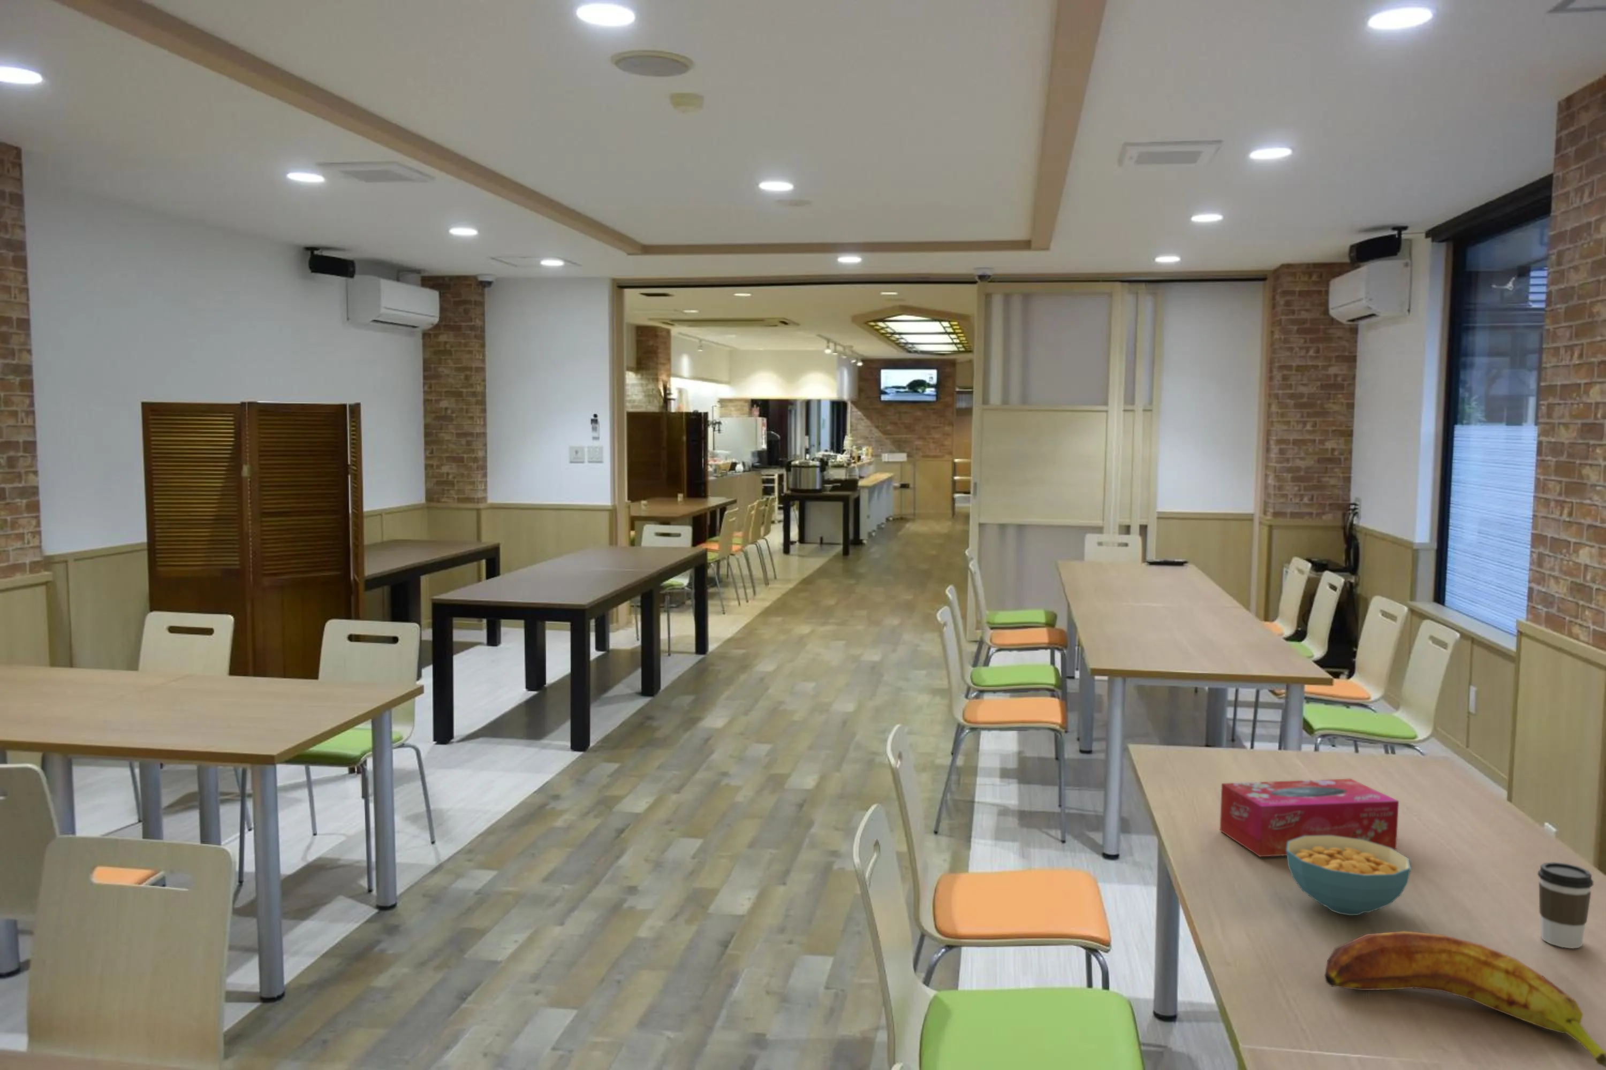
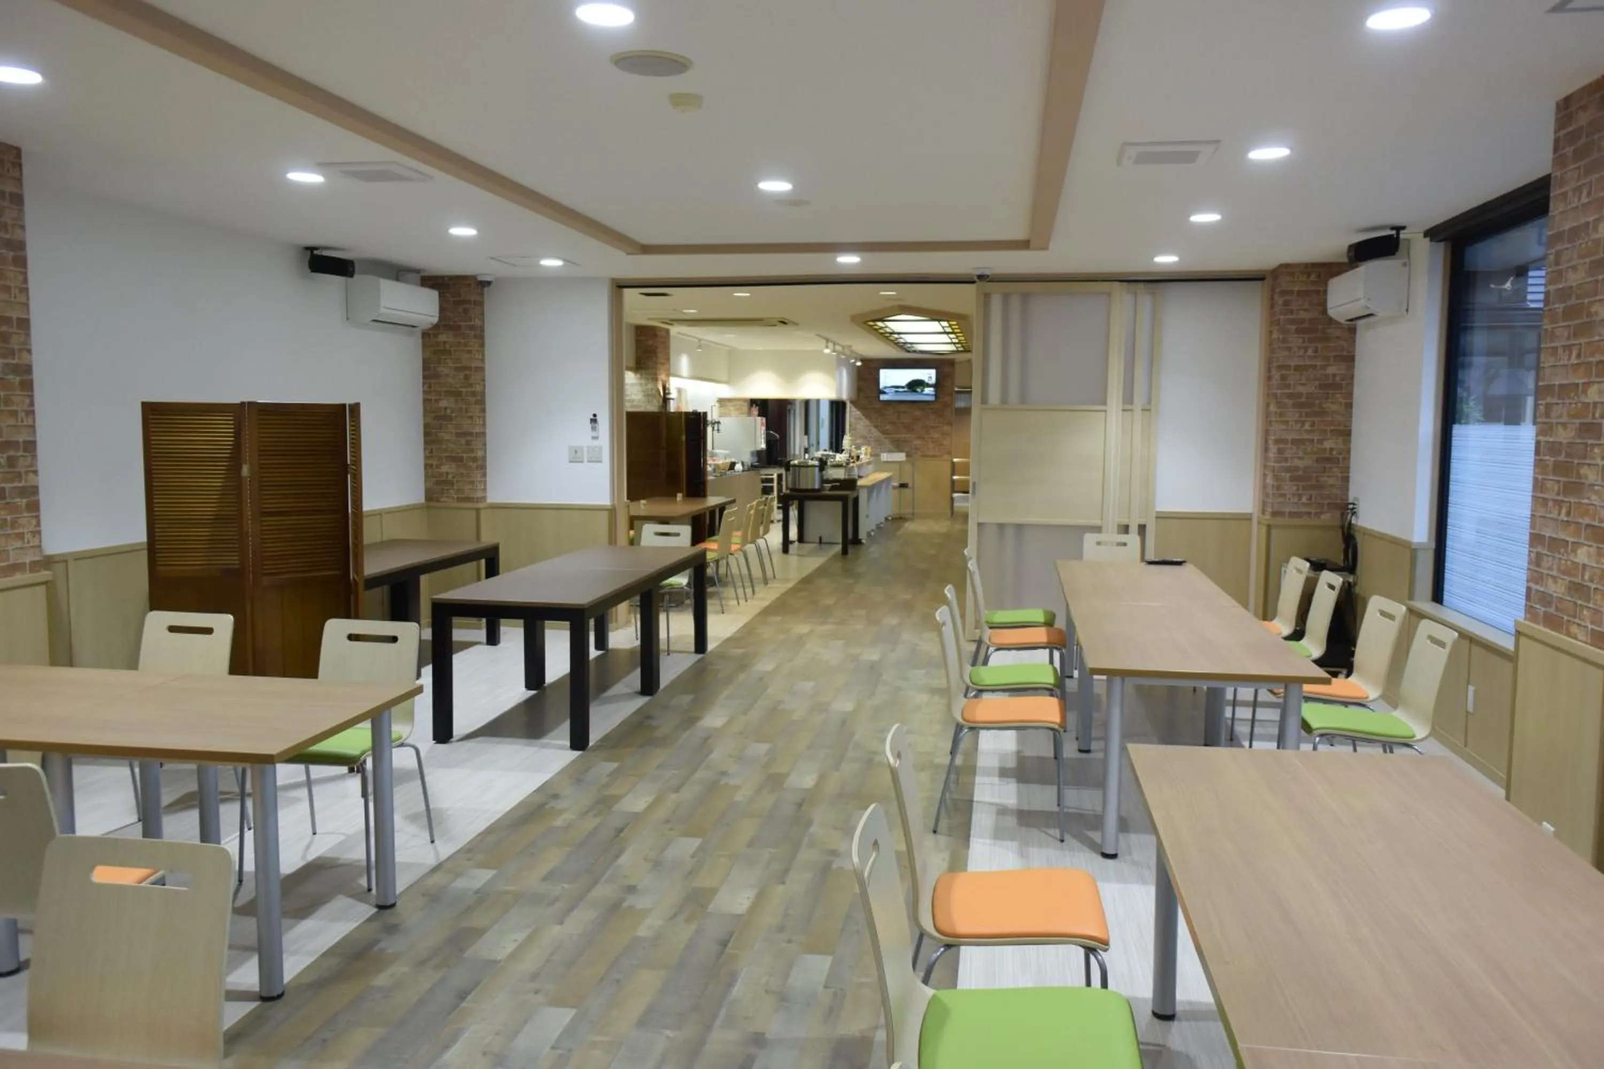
- cereal bowl [1287,836,1411,916]
- coffee cup [1537,861,1594,949]
- banana [1324,930,1606,1069]
- tissue box [1220,777,1399,857]
